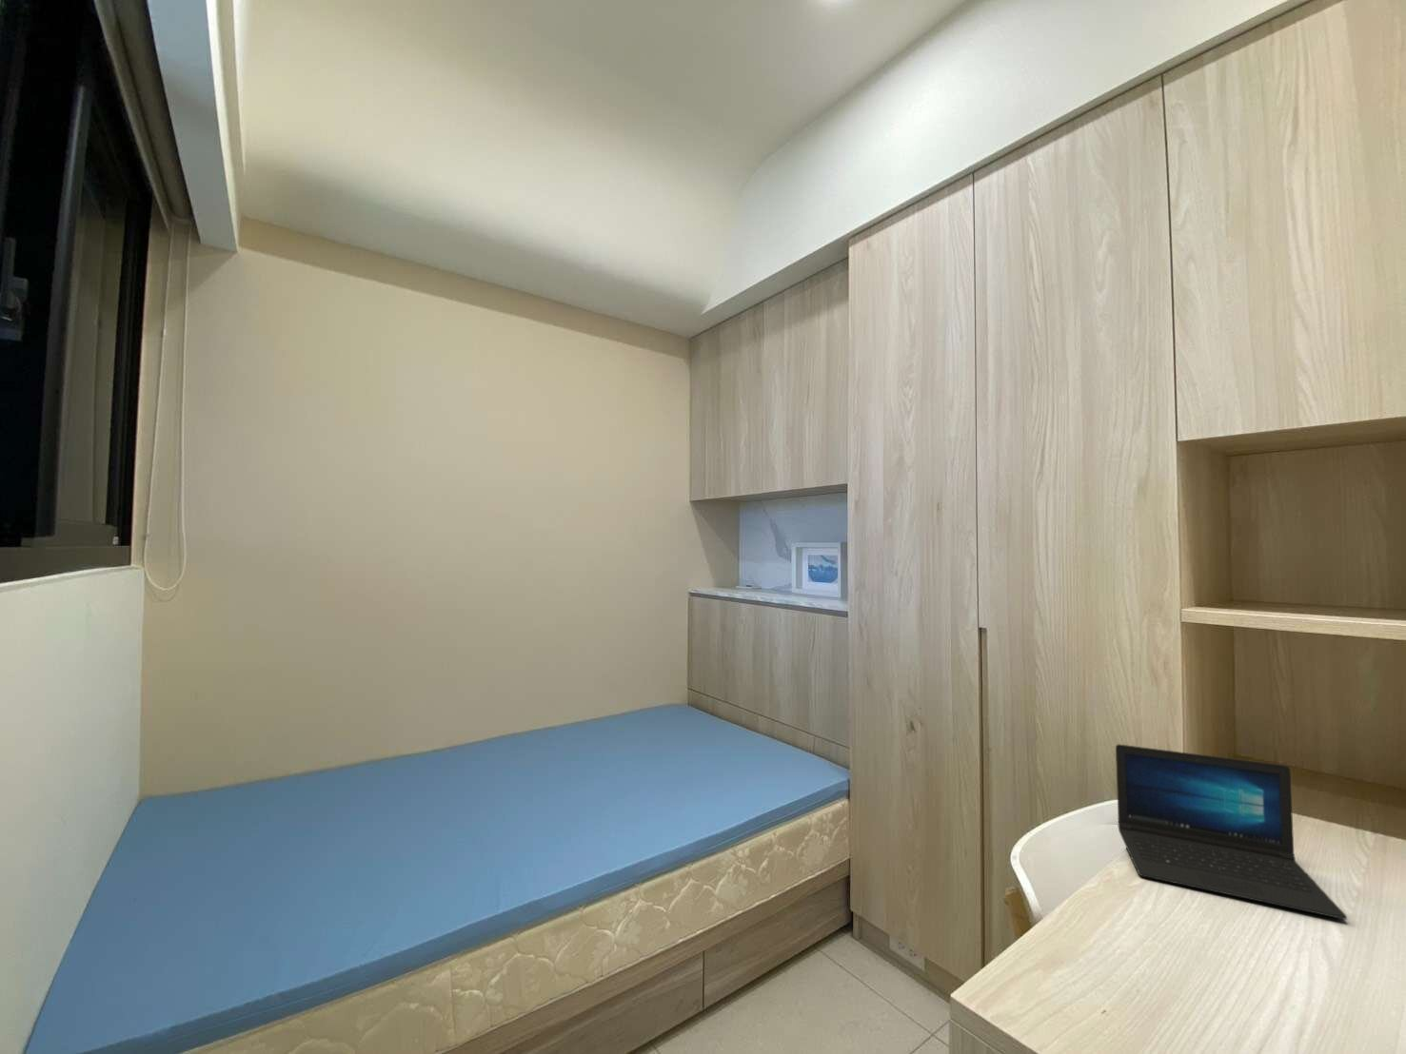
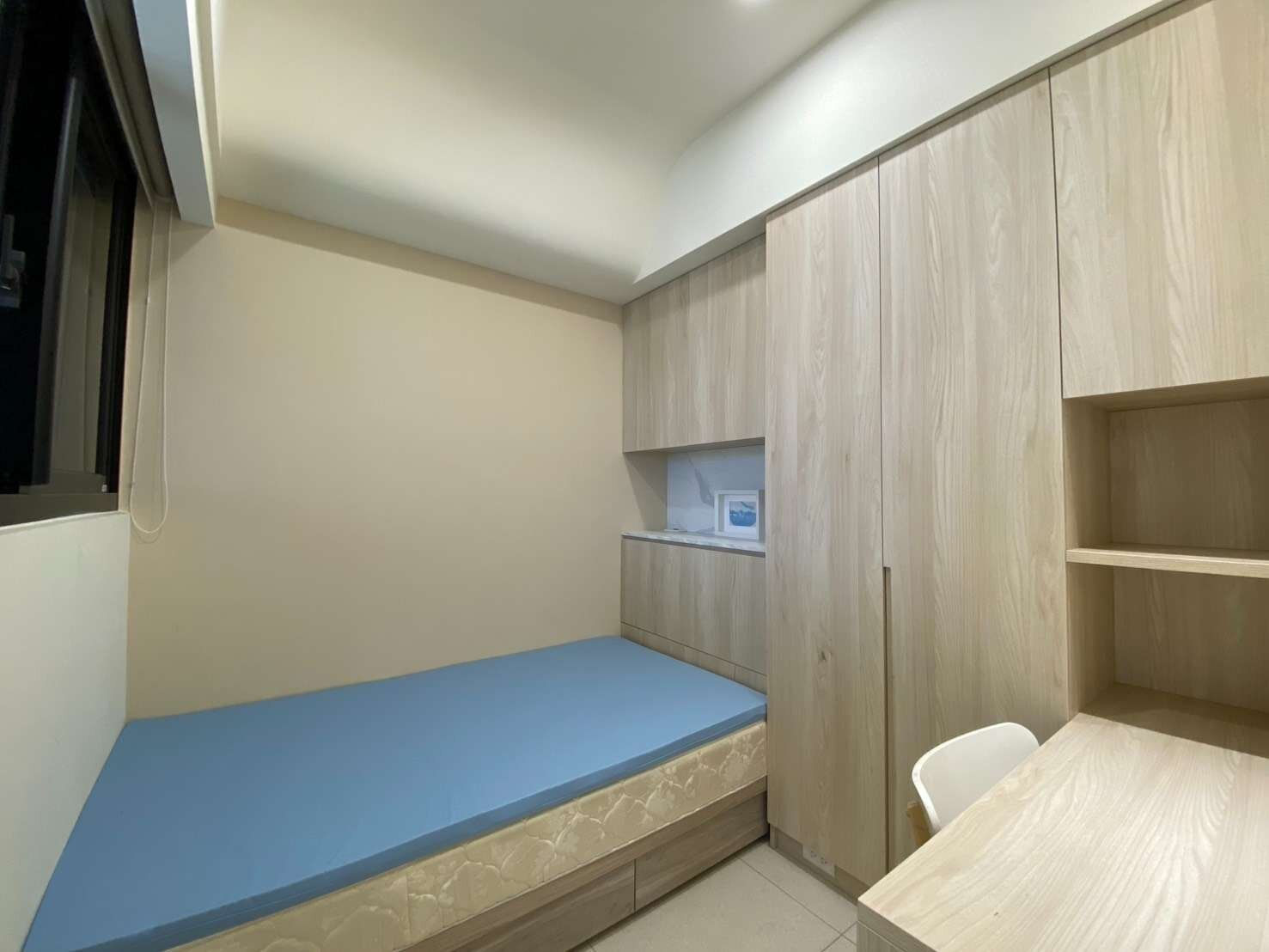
- laptop [1115,743,1348,921]
